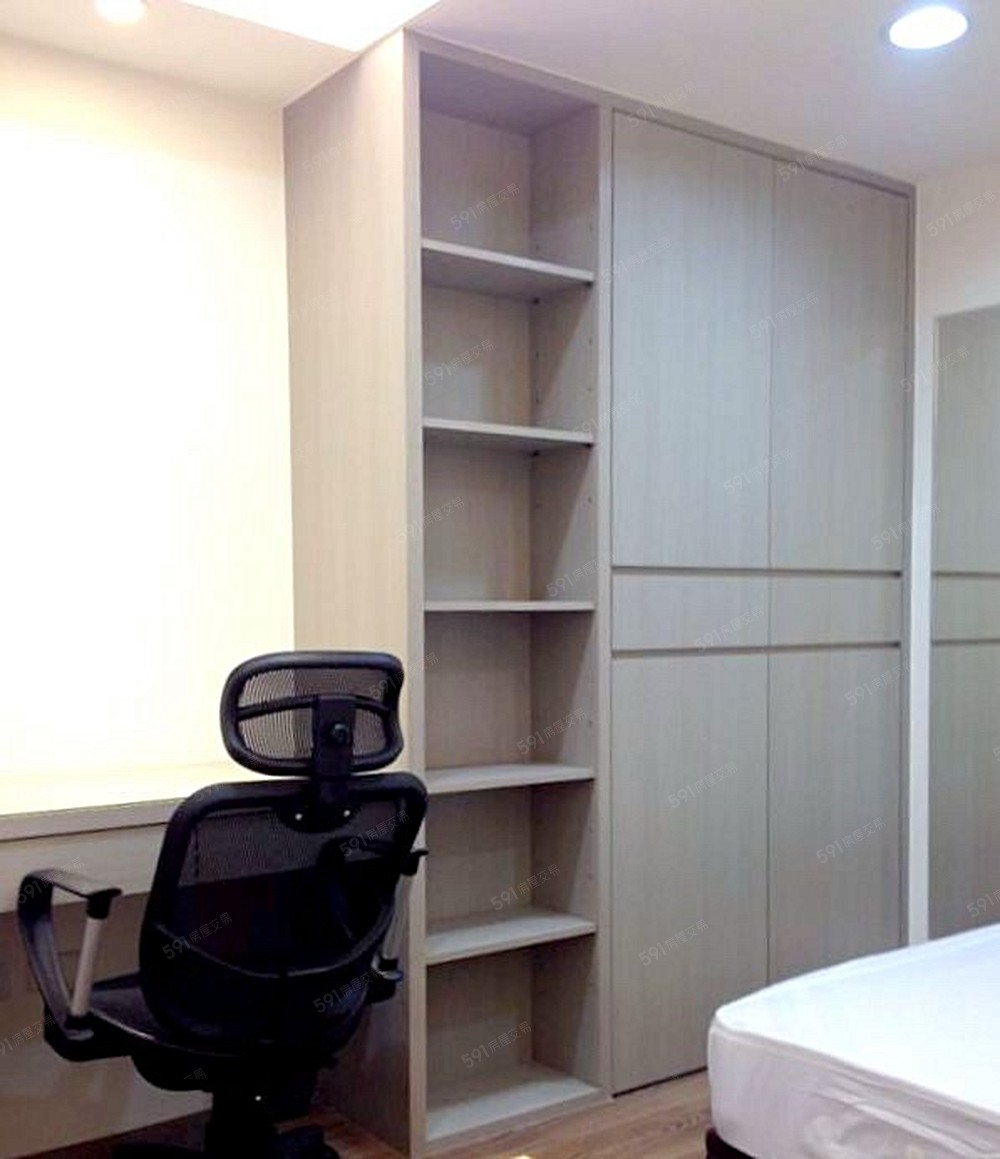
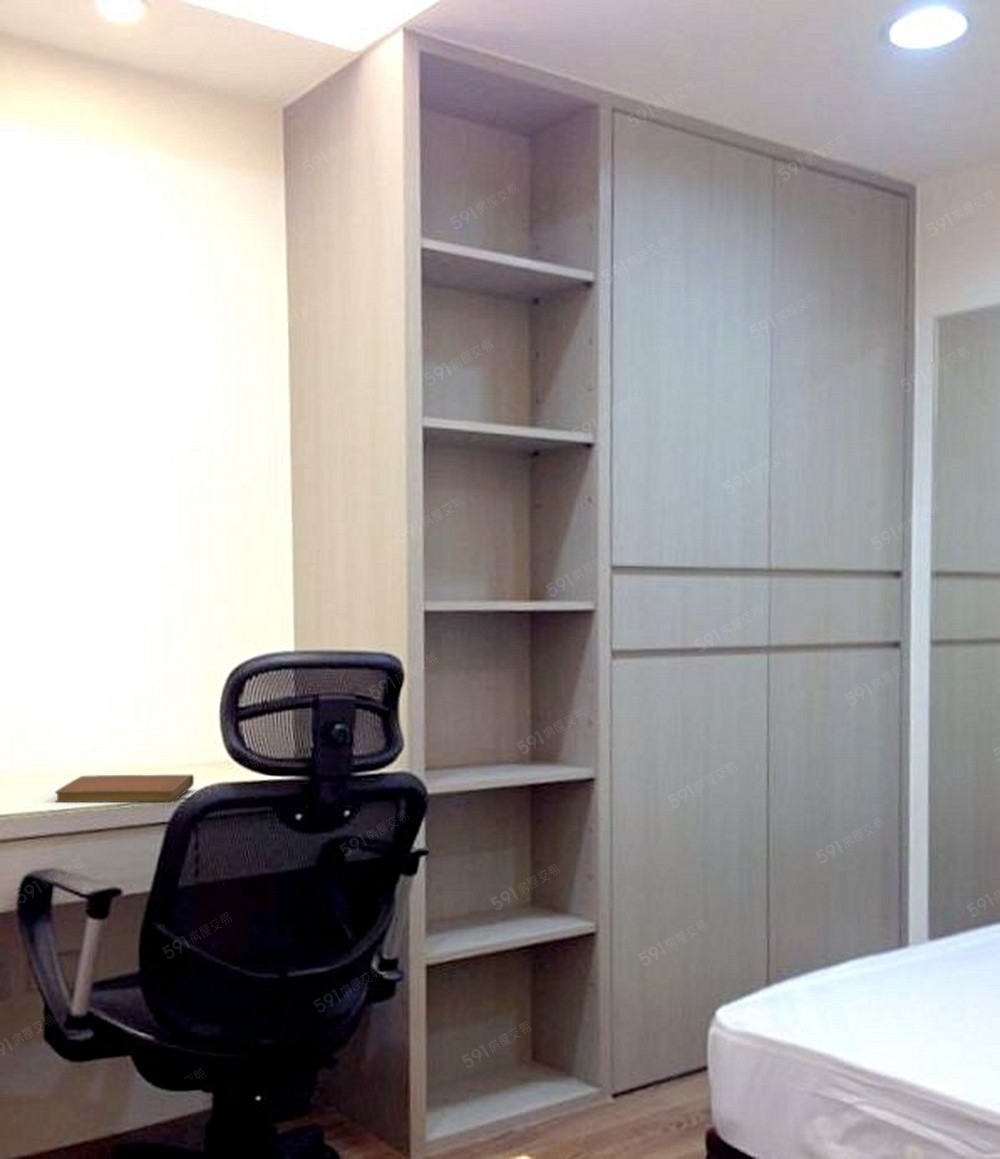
+ notebook [54,773,195,803]
